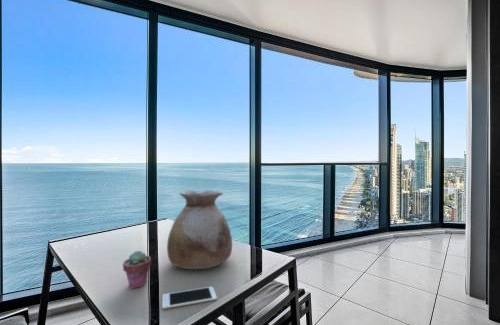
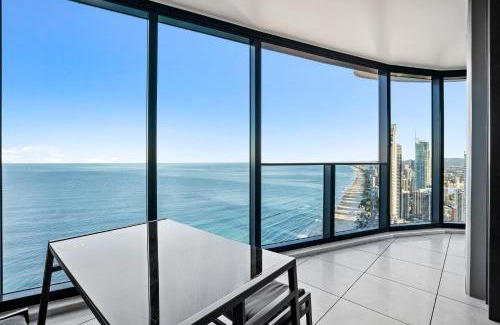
- potted succulent [122,250,152,290]
- vase [166,189,233,270]
- cell phone [161,286,218,310]
